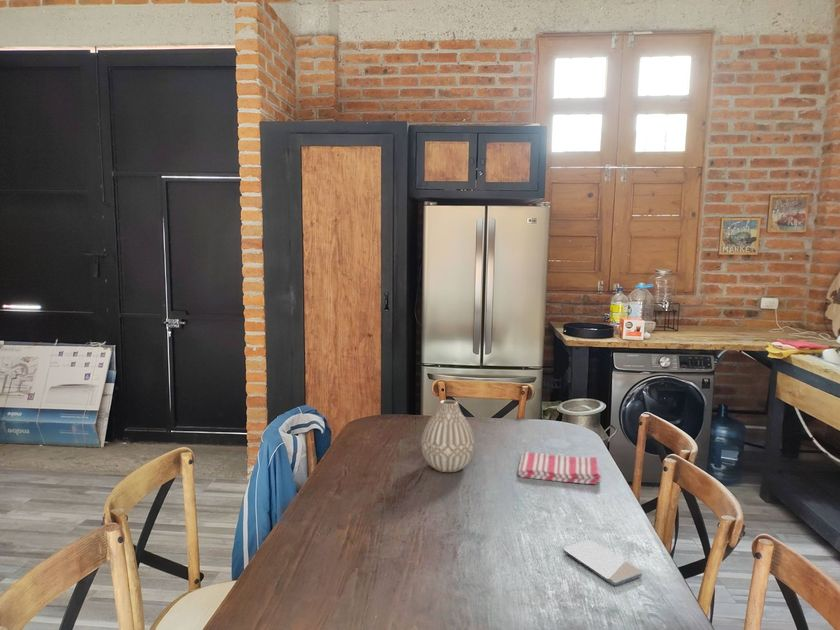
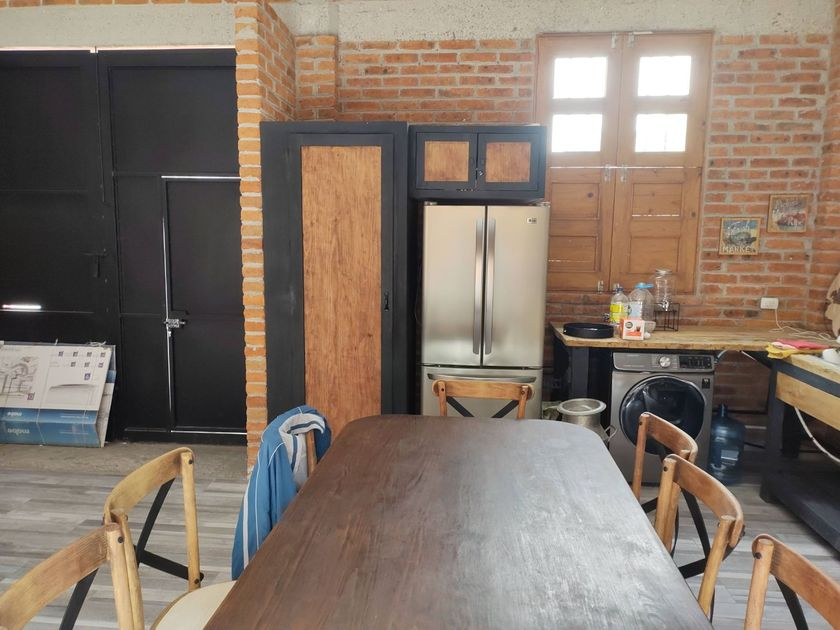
- smartphone [563,539,643,587]
- vase [420,399,476,473]
- dish towel [517,451,602,485]
